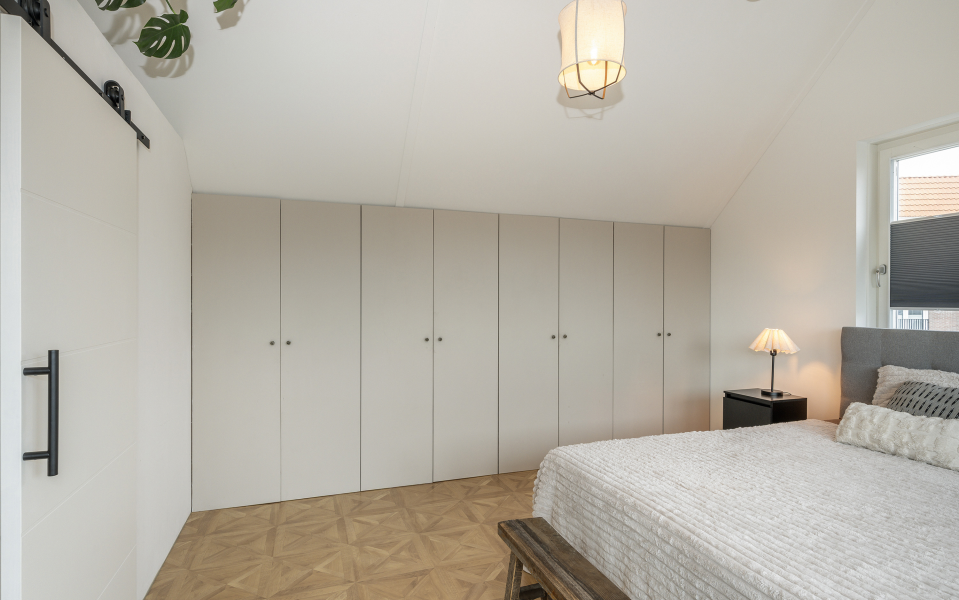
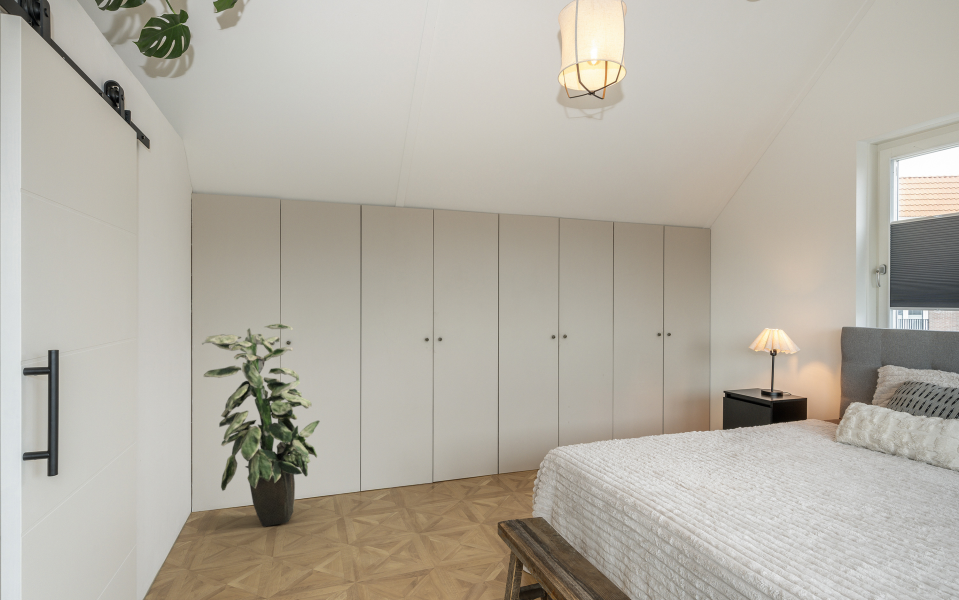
+ indoor plant [201,323,321,528]
